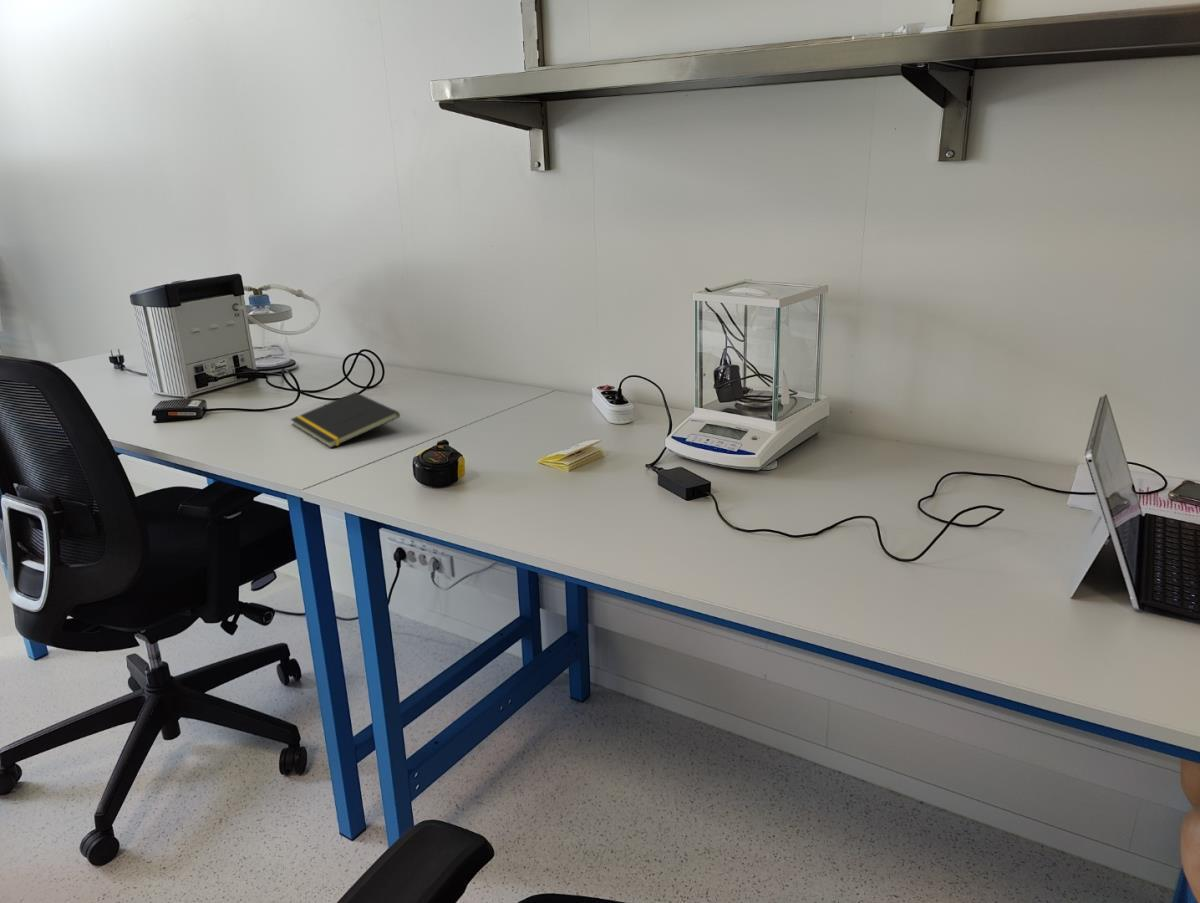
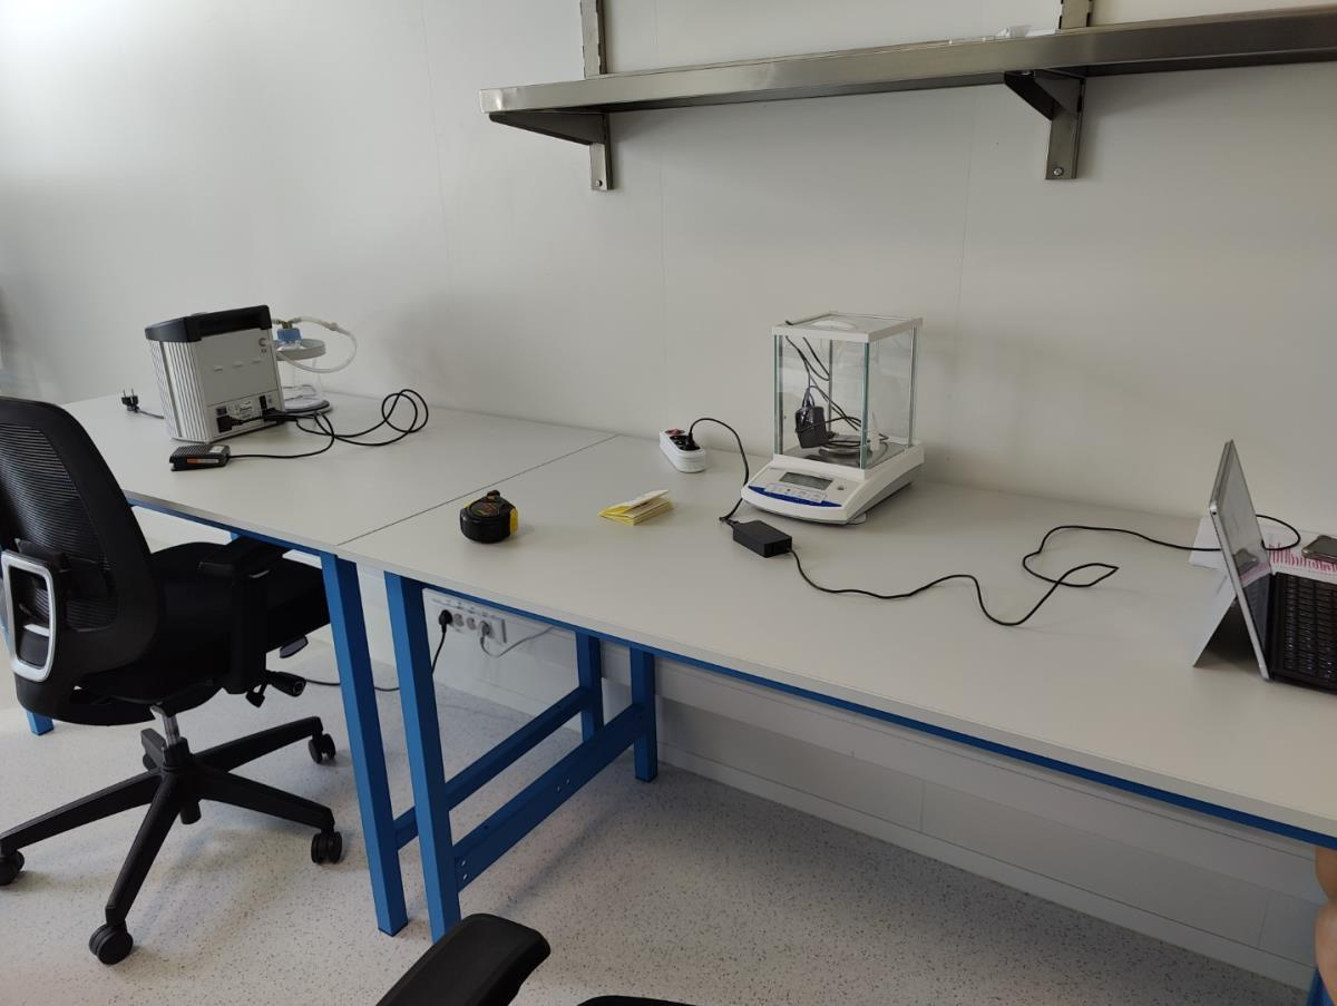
- notepad [289,391,401,449]
